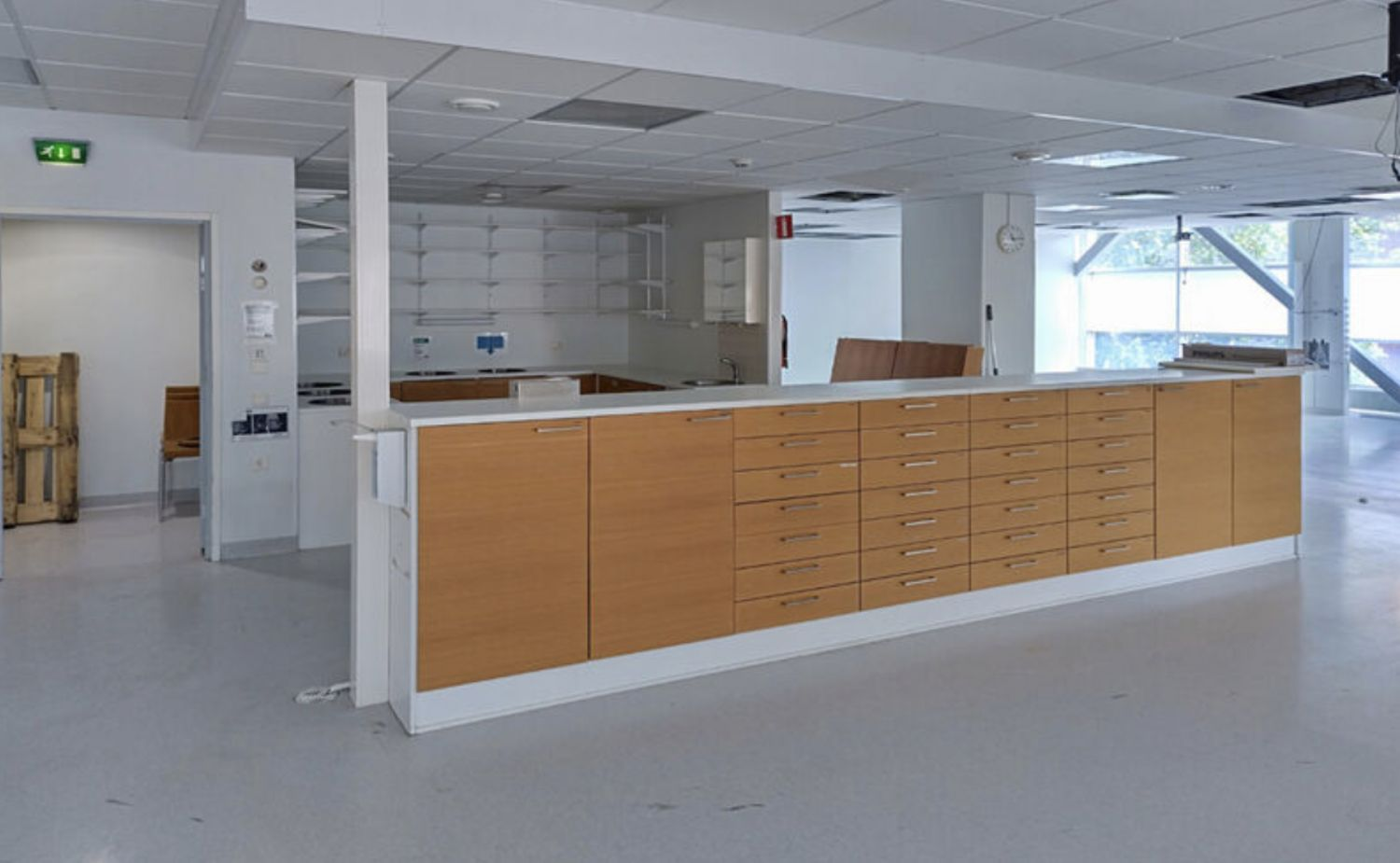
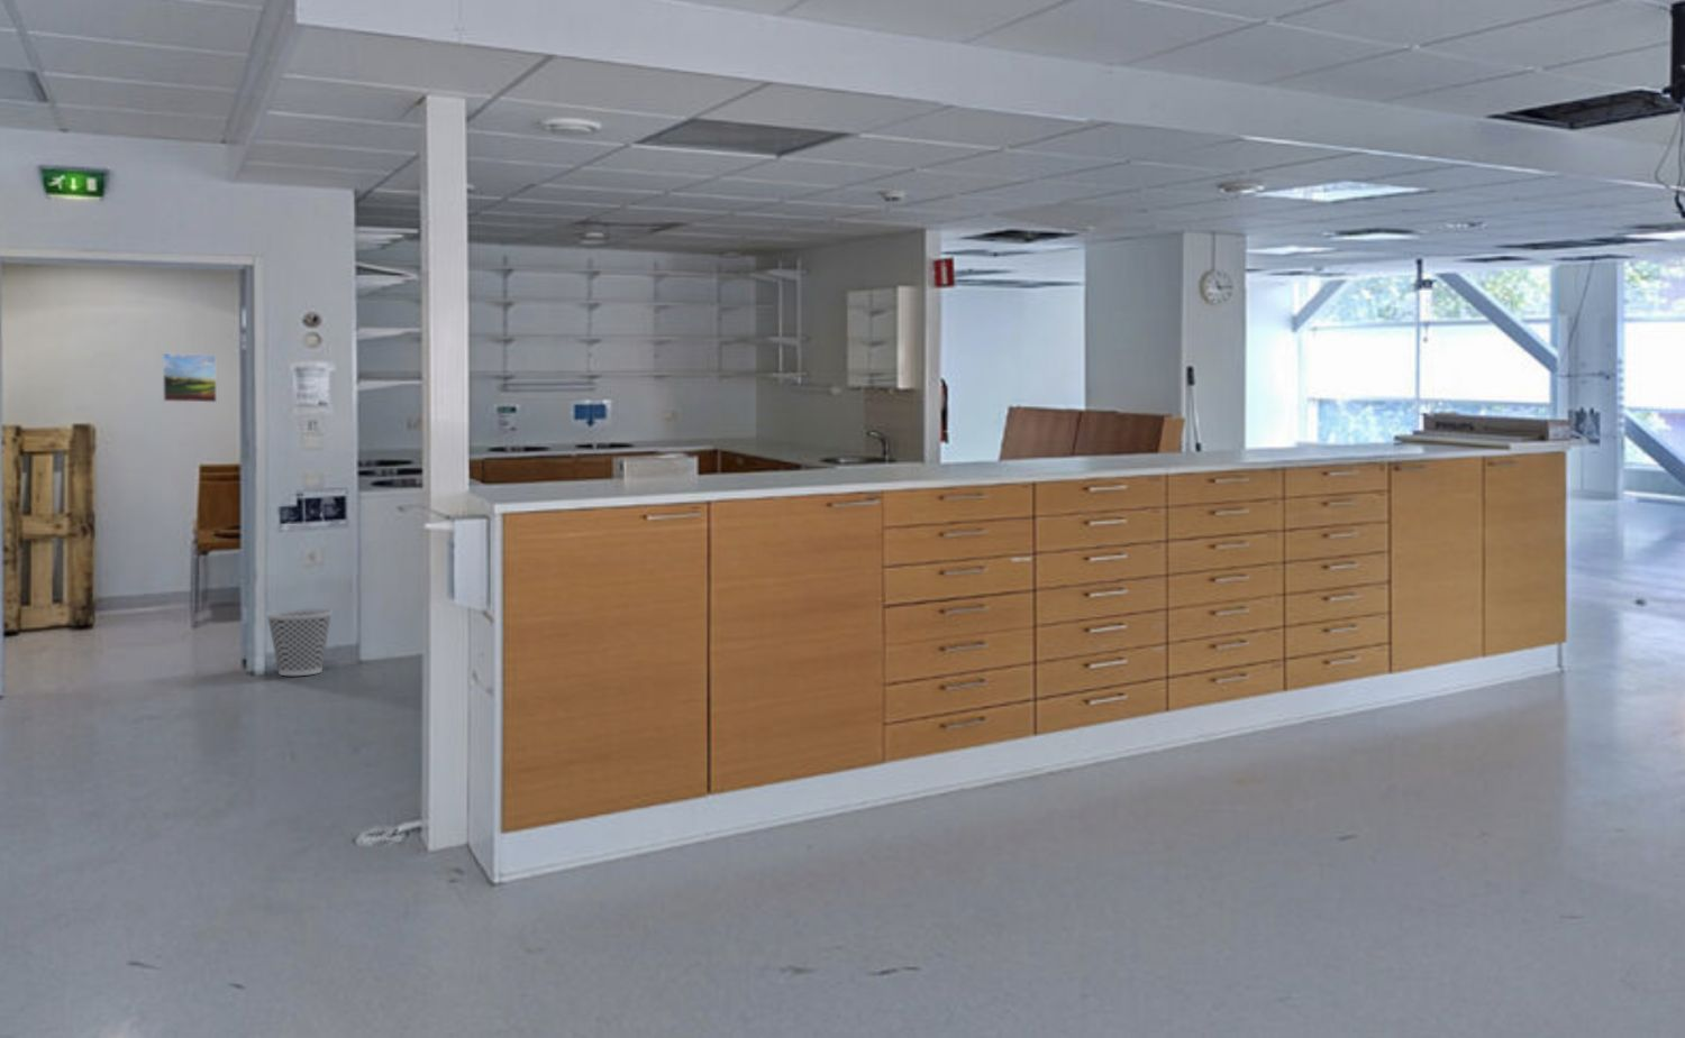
+ wastebasket [265,609,333,677]
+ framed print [161,352,218,404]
